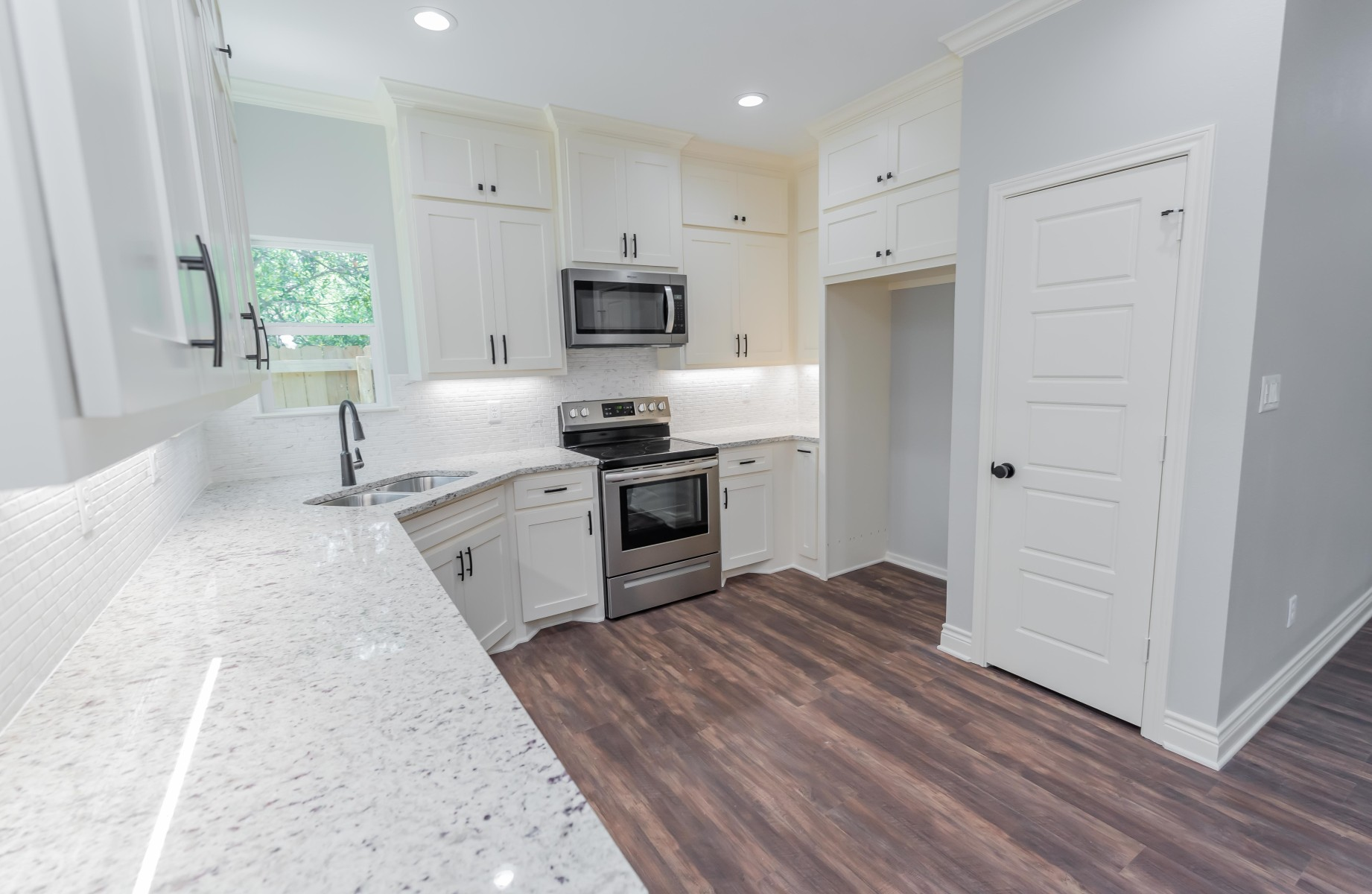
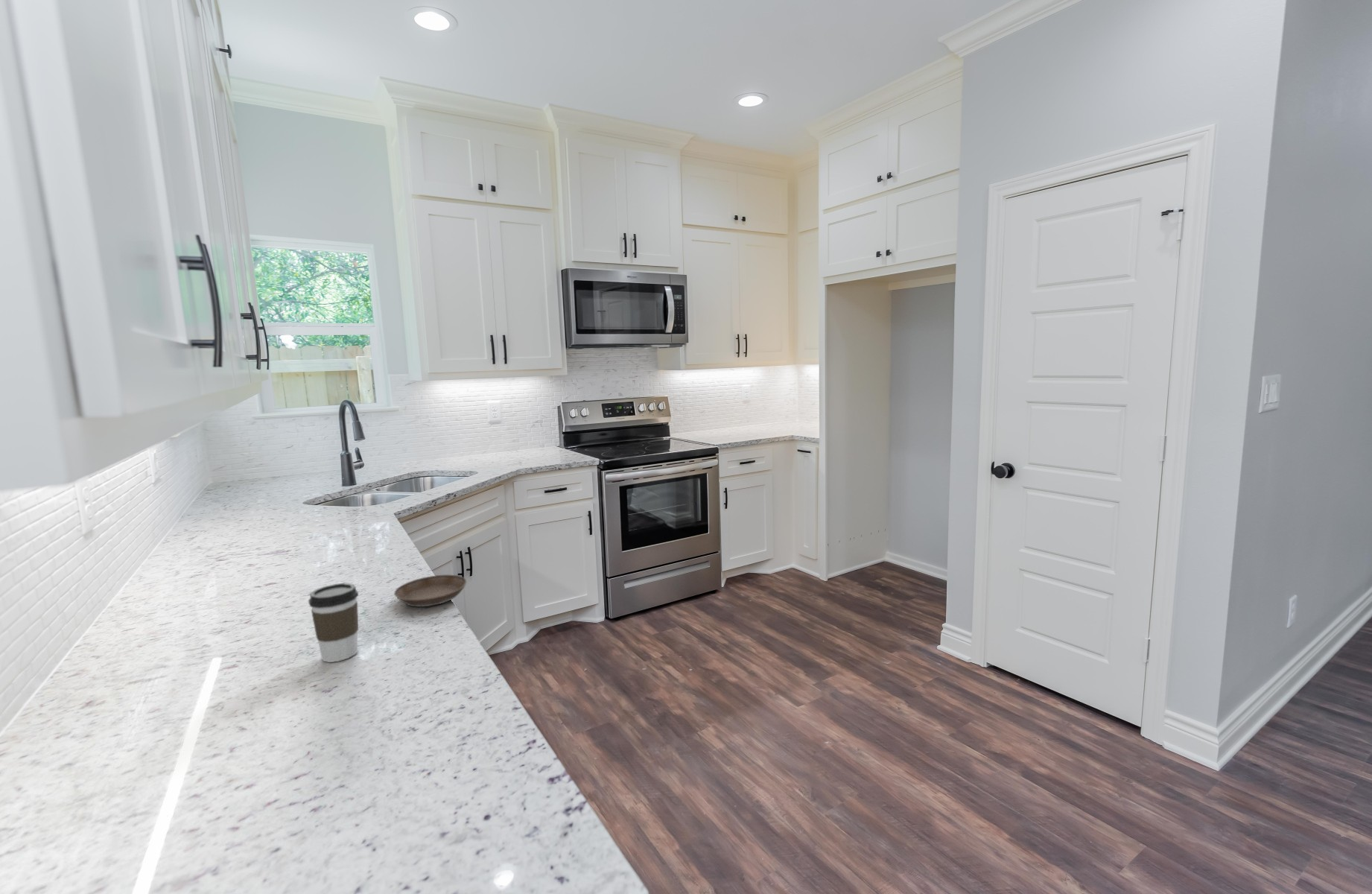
+ saucer [393,574,468,608]
+ coffee cup [308,583,359,663]
